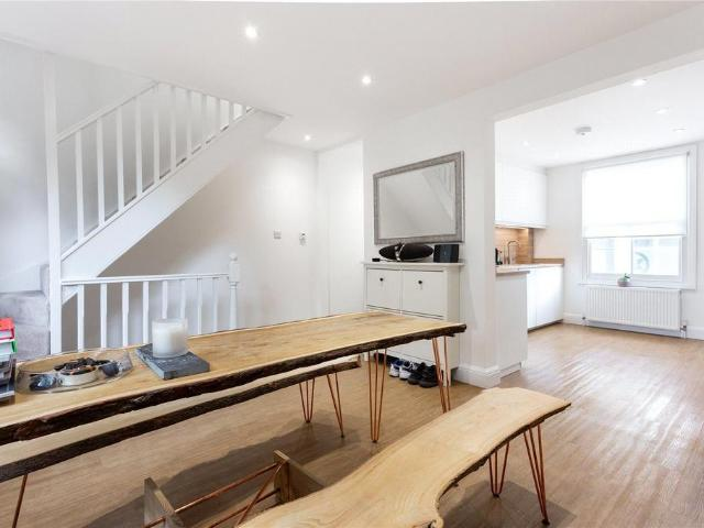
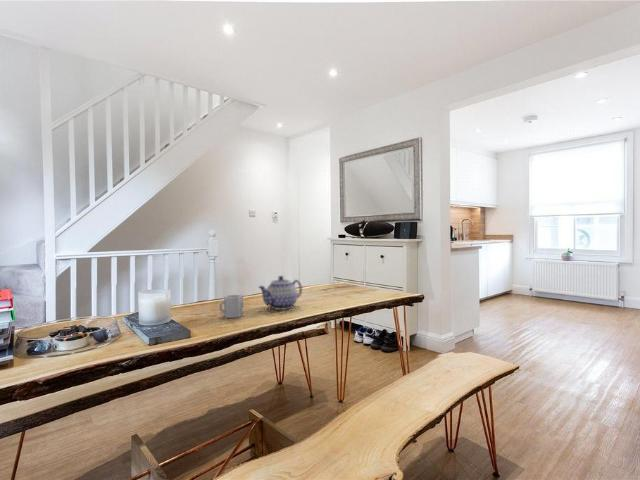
+ cup [218,294,244,319]
+ teapot [258,275,303,311]
